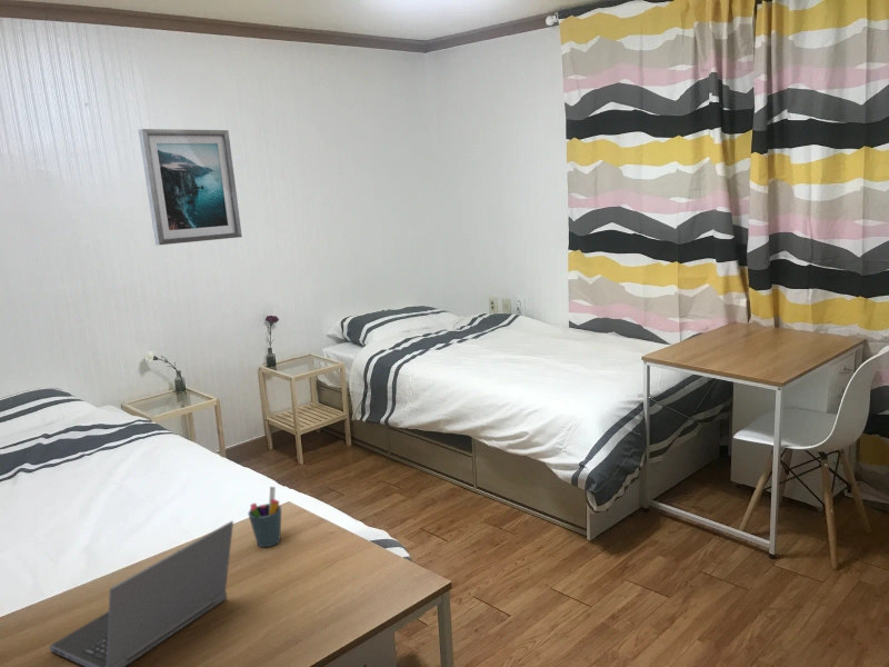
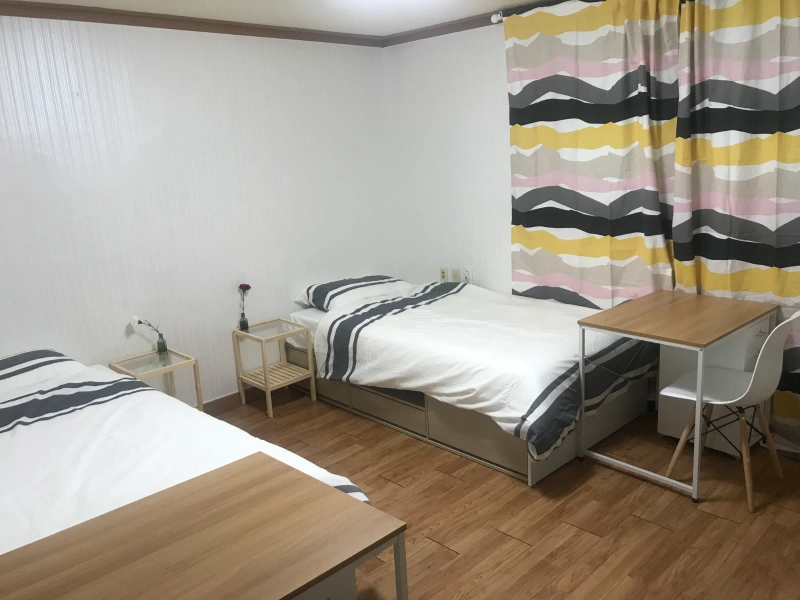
- wall art [138,128,243,247]
- pen holder [247,486,282,548]
- laptop computer [49,520,234,667]
